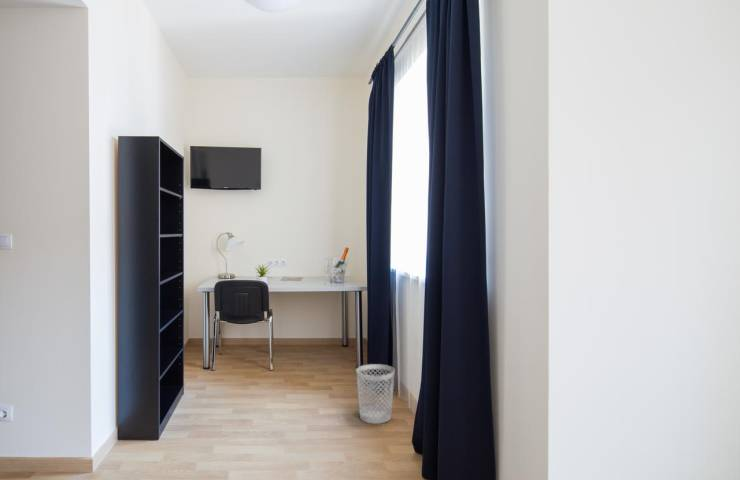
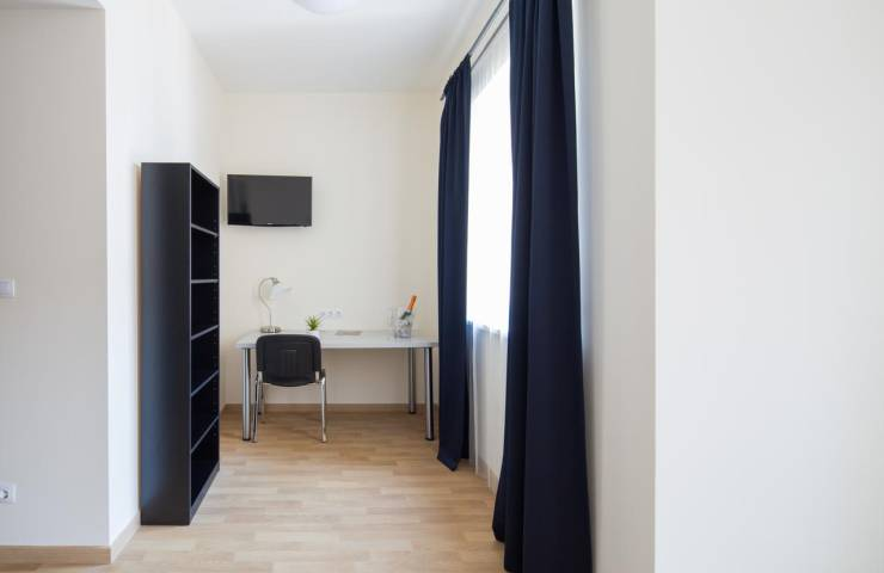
- wastebasket [355,363,396,425]
